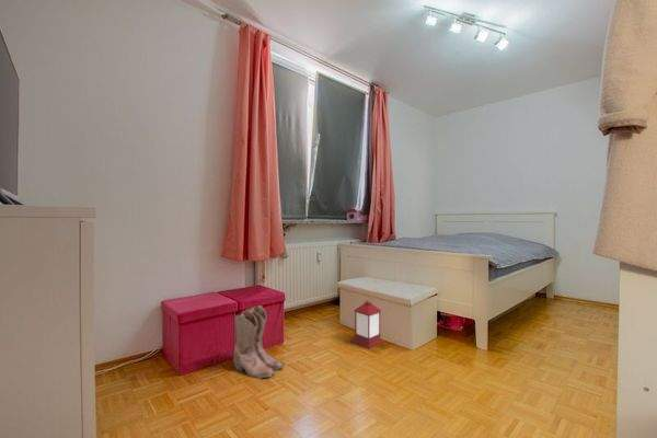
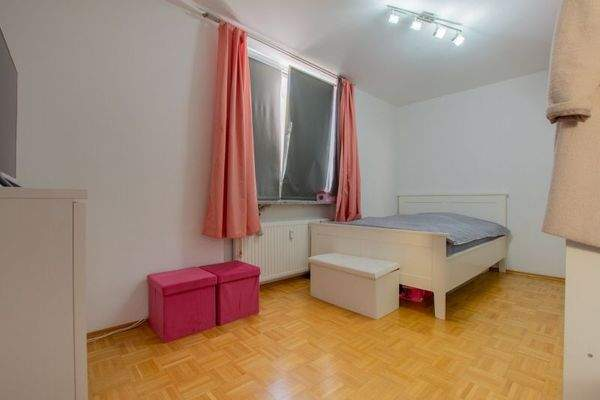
- boots [232,304,285,379]
- lantern [349,292,385,350]
